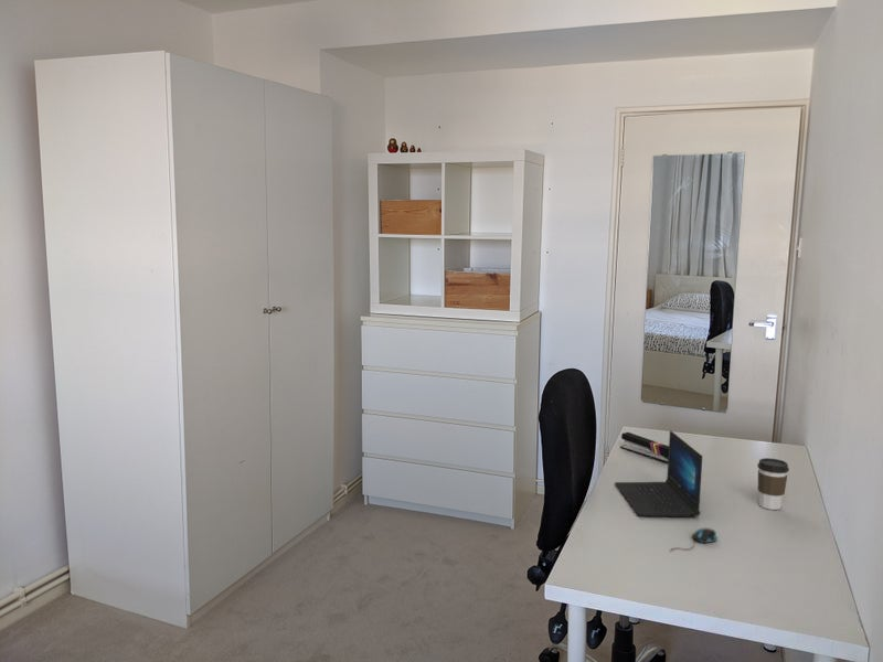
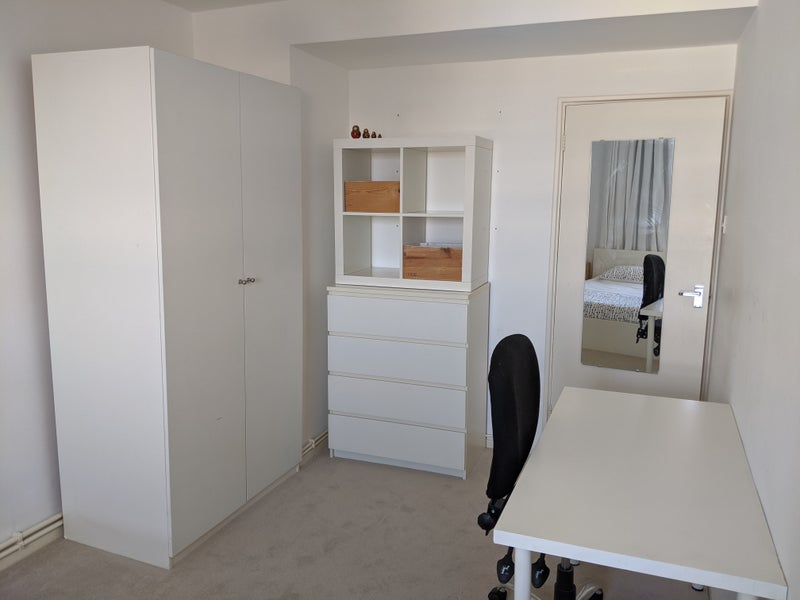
- stapler [619,431,669,463]
- mouse [669,527,719,553]
- laptop [614,430,703,517]
- coffee cup [756,457,790,511]
